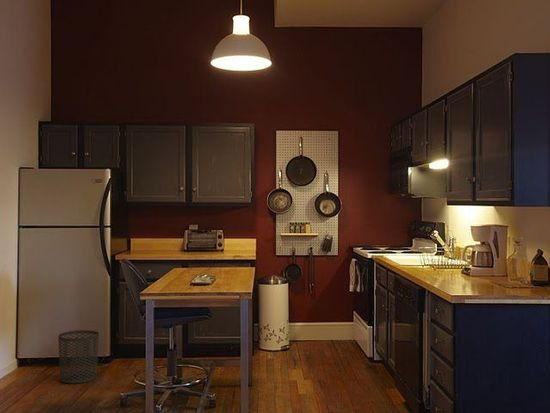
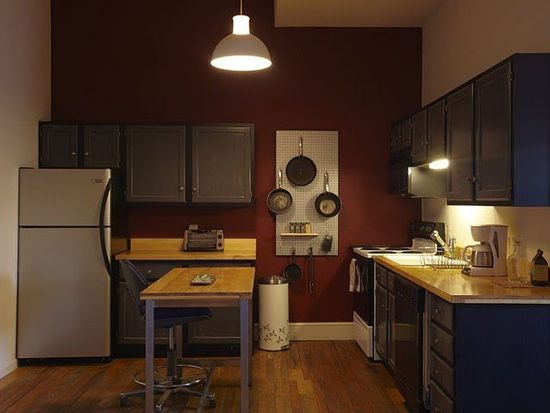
- waste bin [57,329,100,384]
